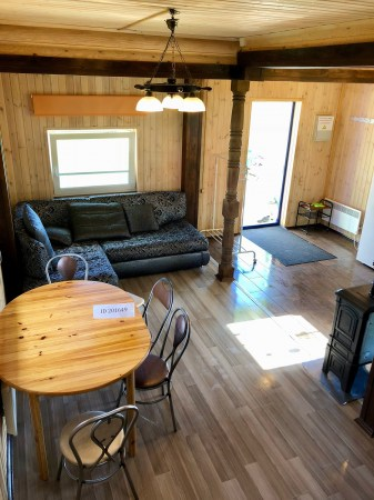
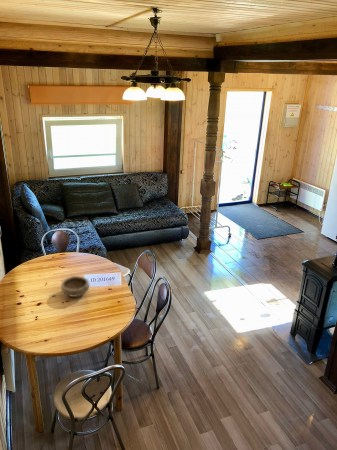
+ bowl [60,275,90,298]
